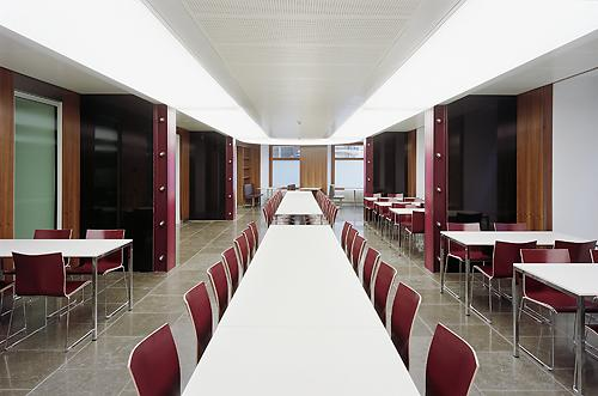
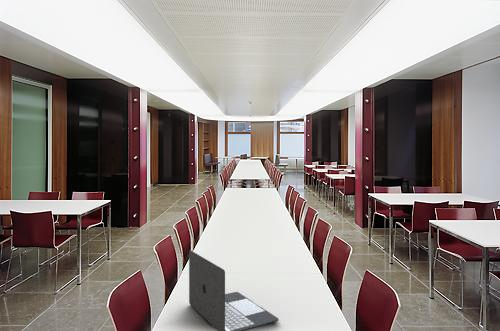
+ laptop [188,249,280,331]
